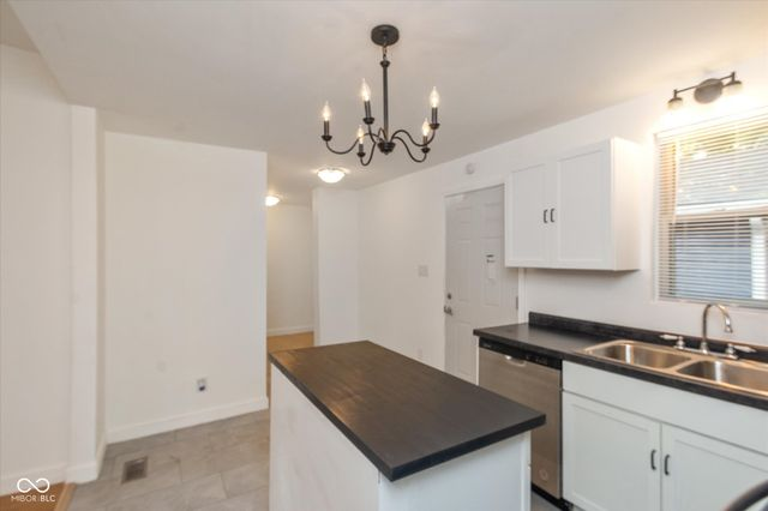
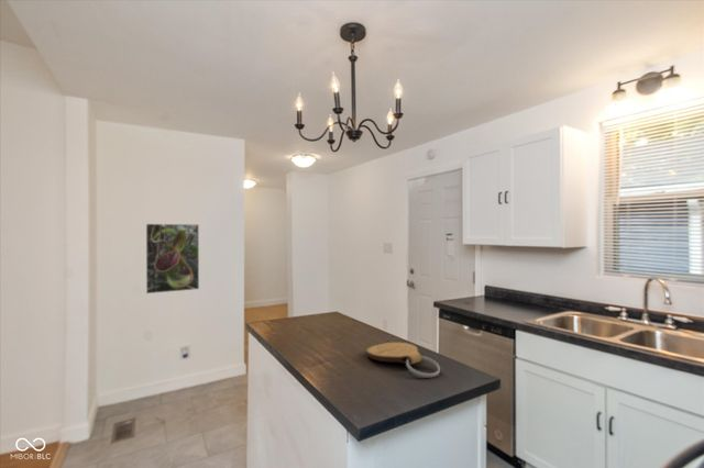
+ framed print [145,223,200,294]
+ key chain [366,342,441,378]
